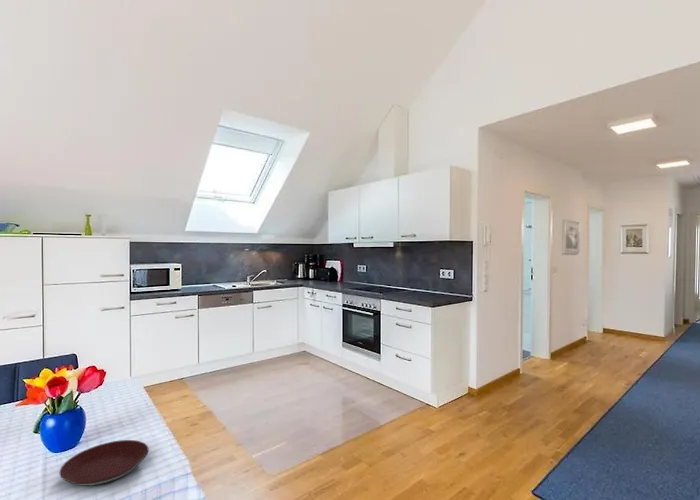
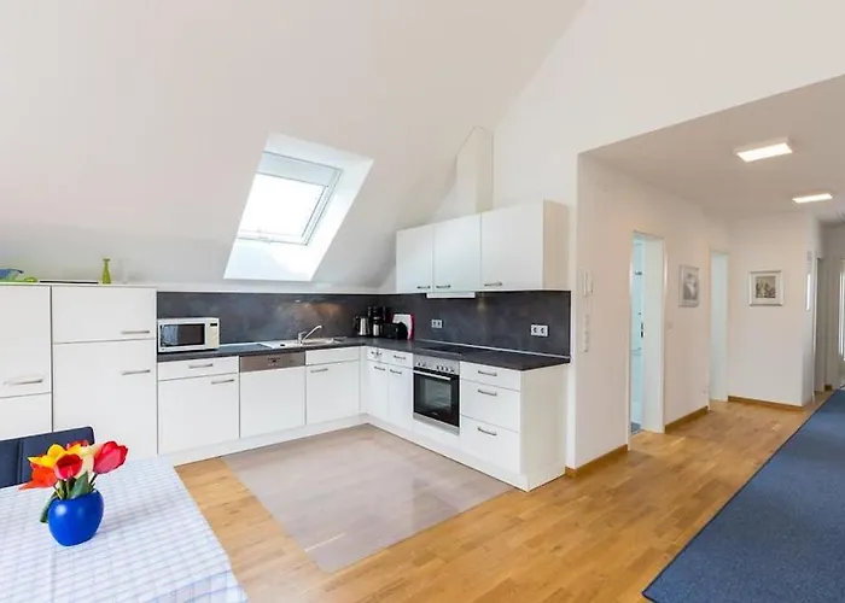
- plate [59,439,150,487]
